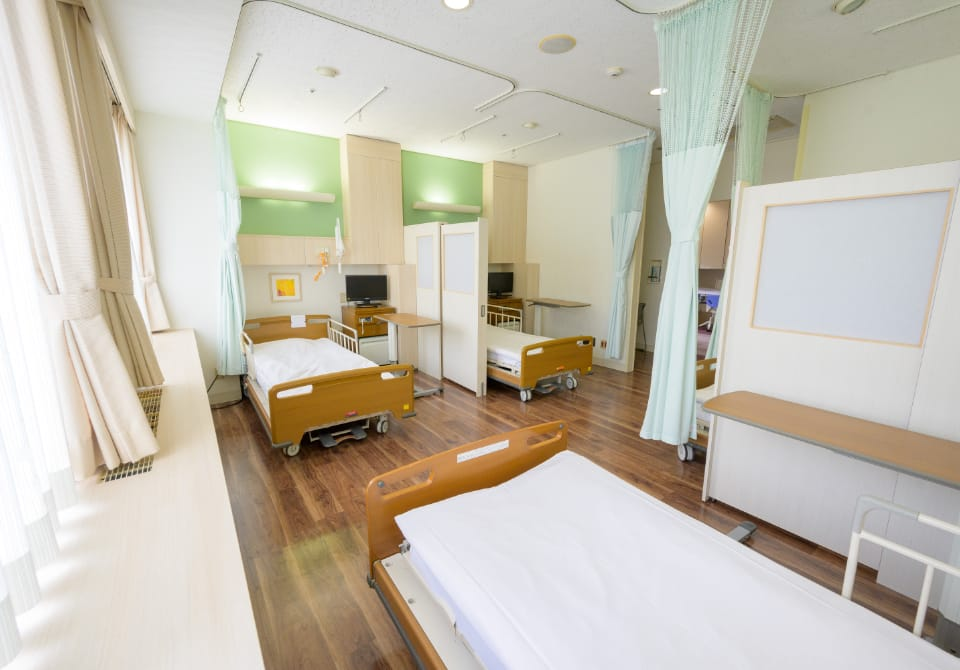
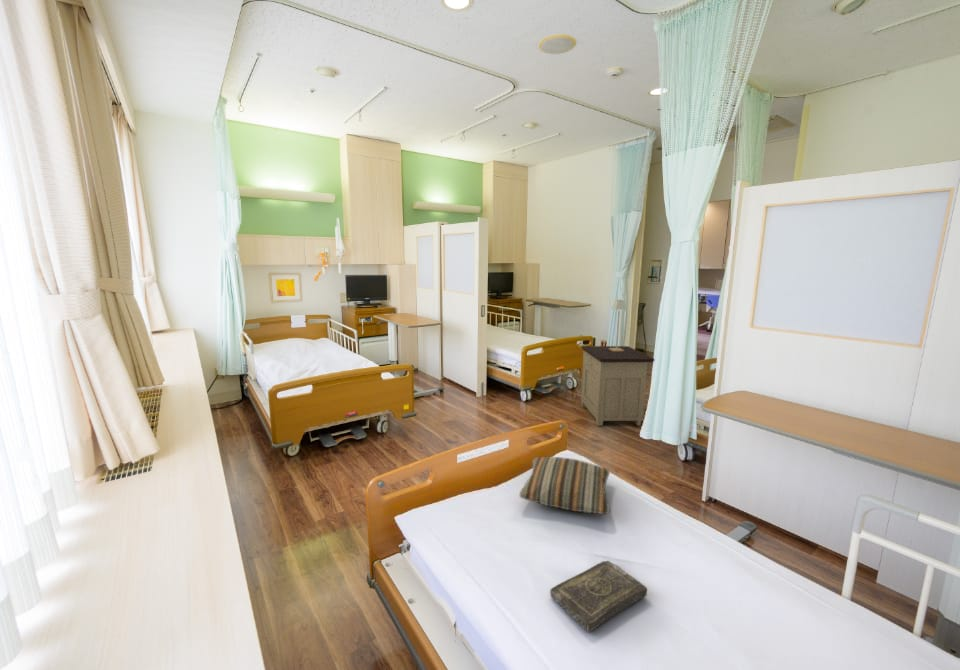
+ table lamp [609,299,628,351]
+ book [549,560,648,633]
+ pillow [519,456,611,515]
+ nightstand [580,345,655,427]
